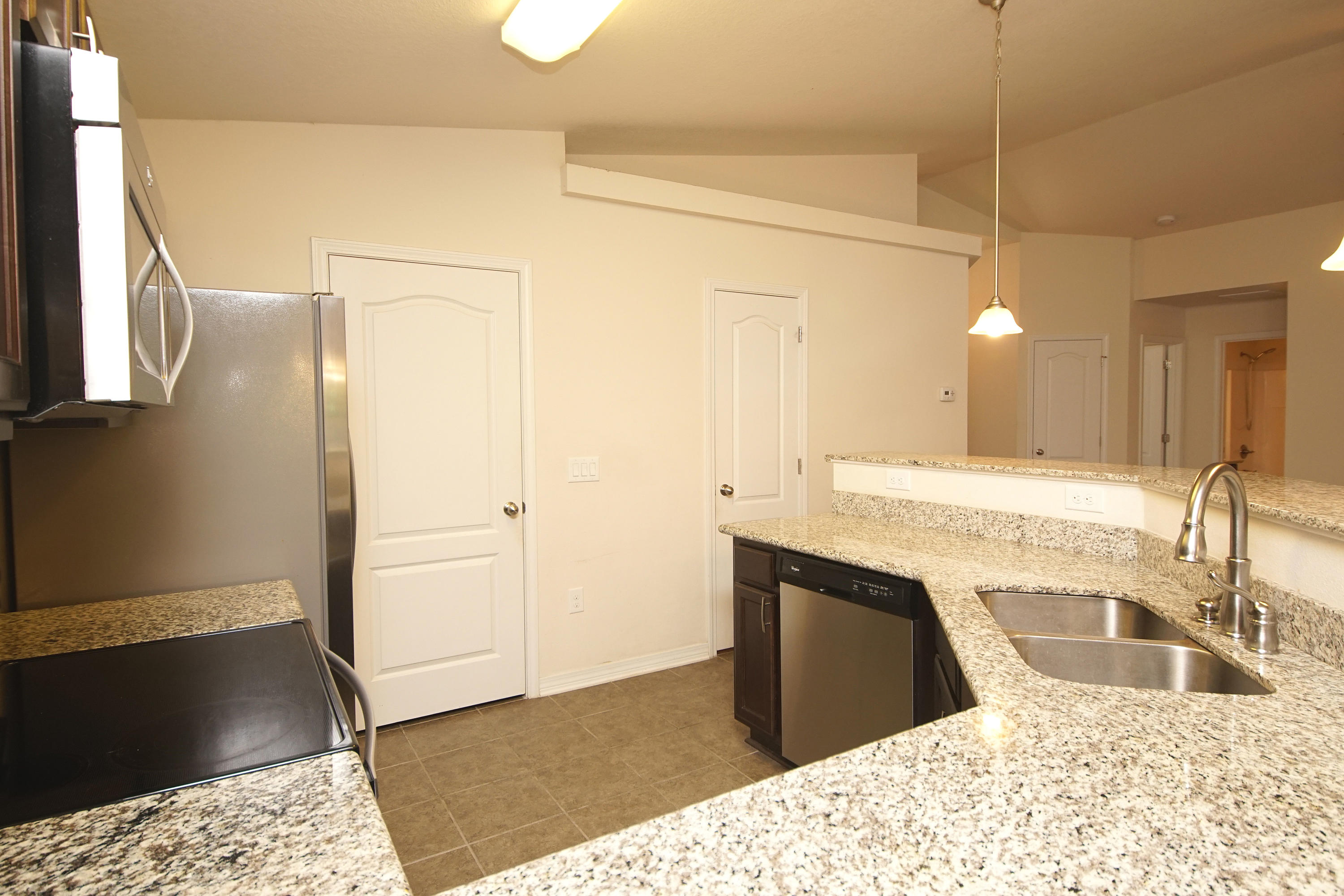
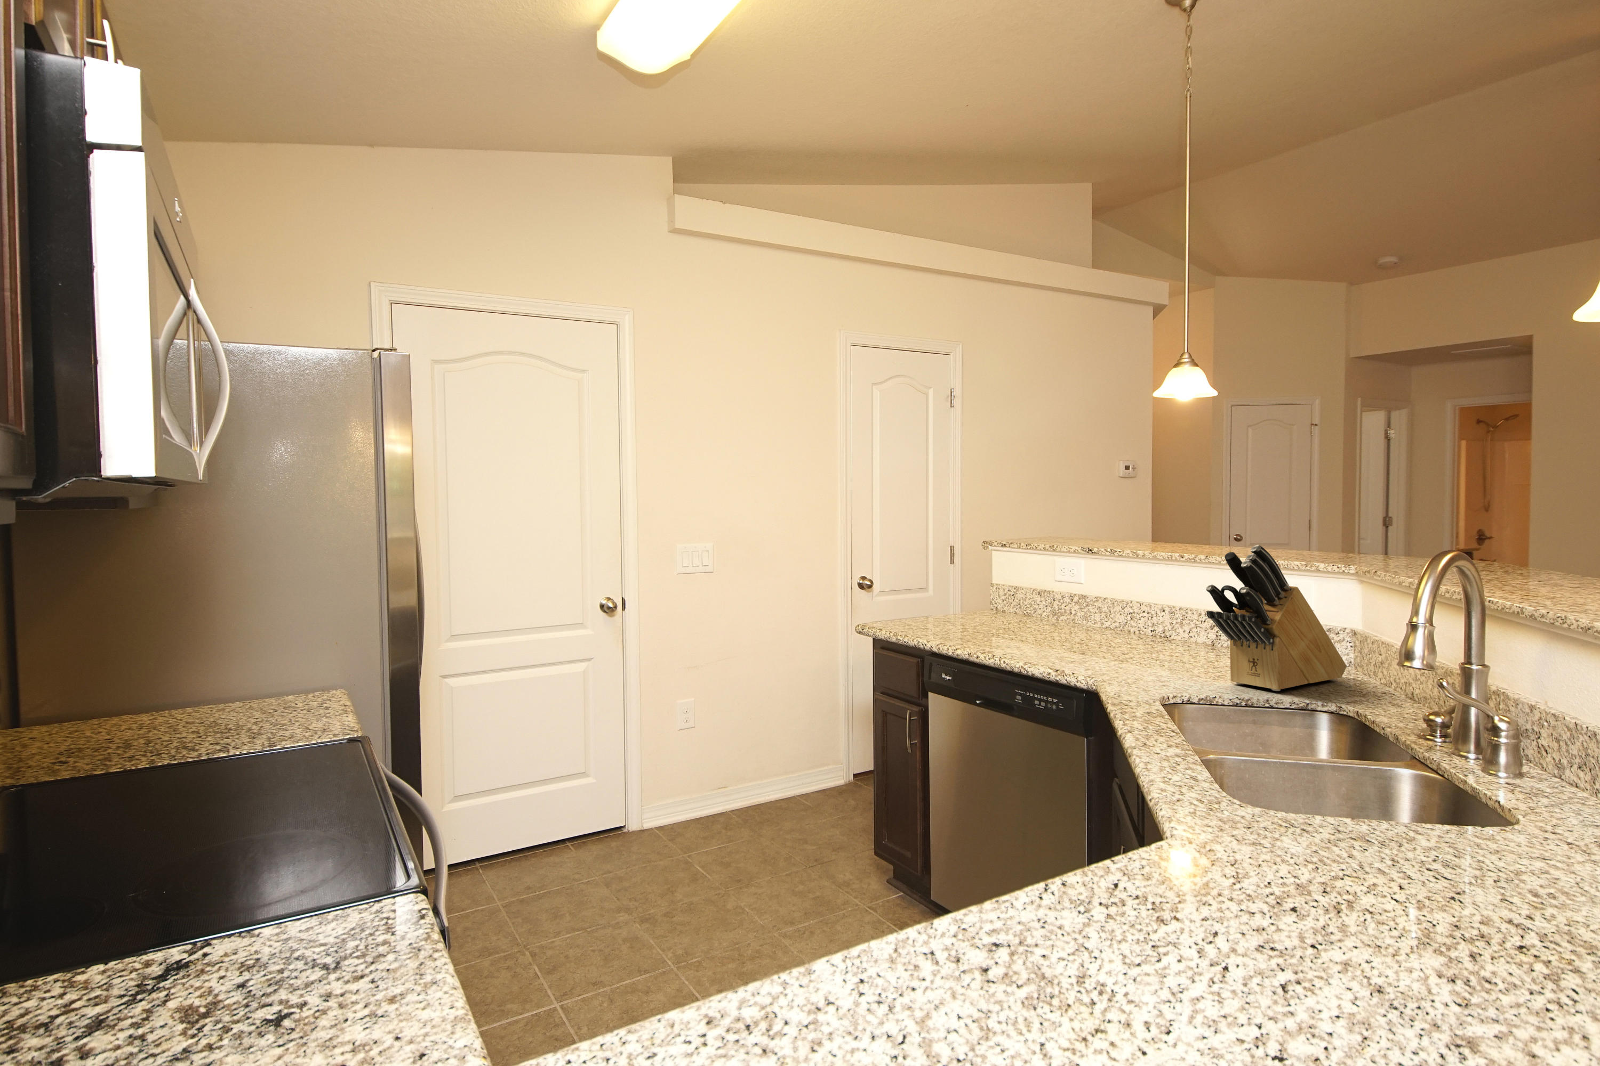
+ knife block [1205,545,1348,691]
